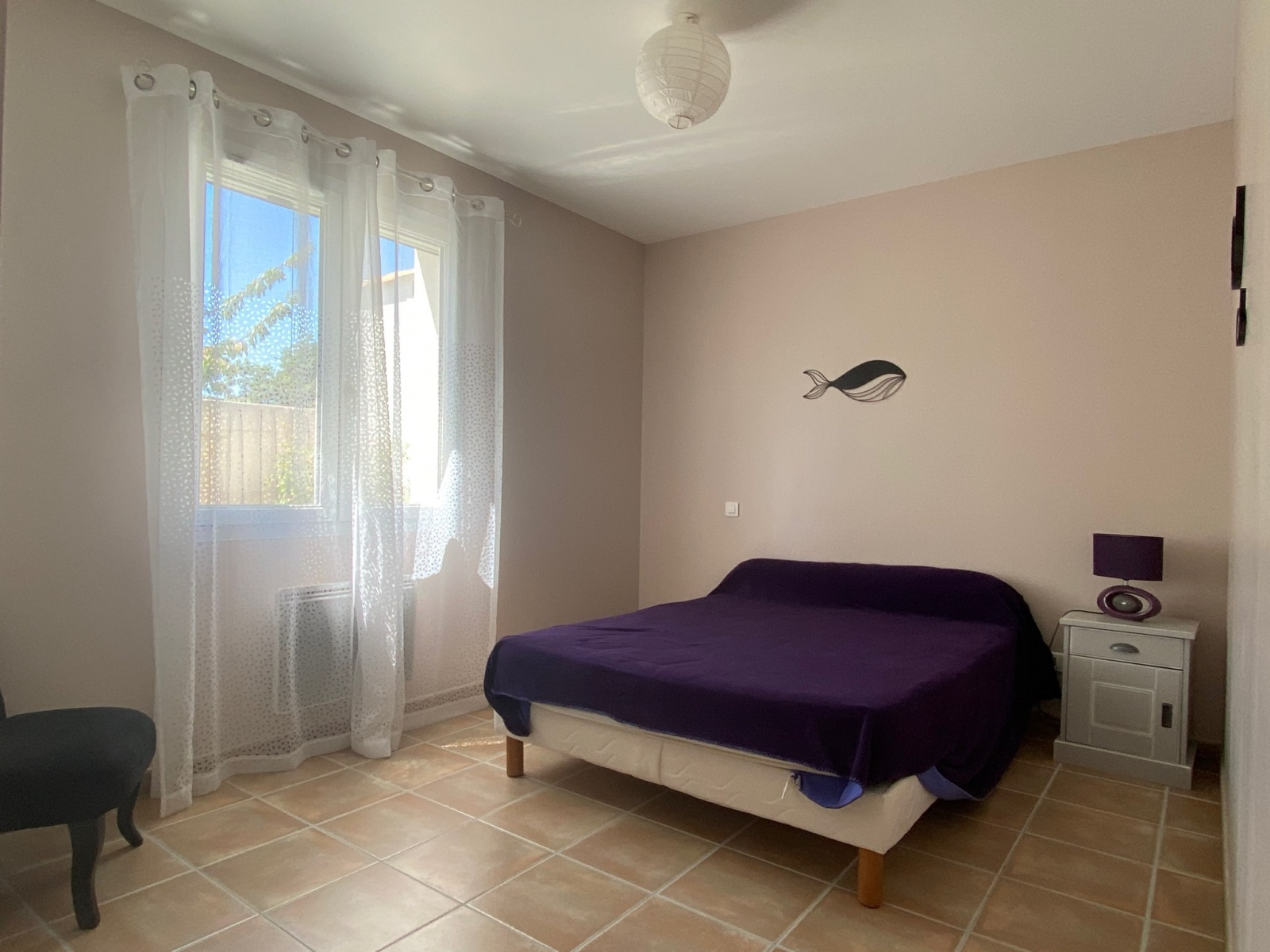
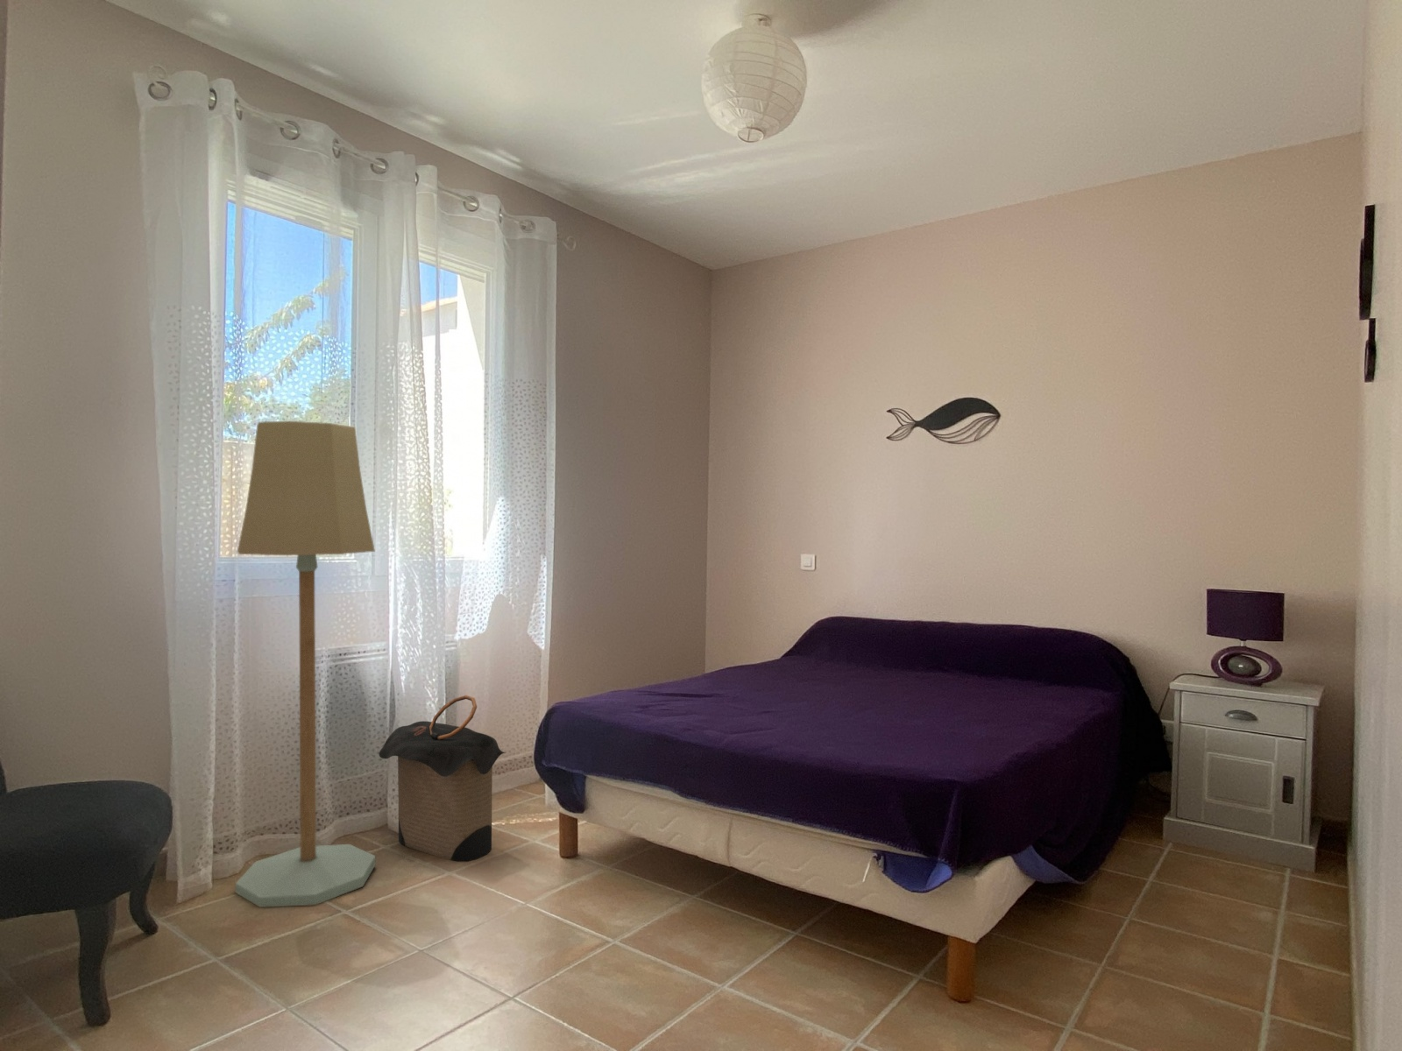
+ laundry hamper [379,694,508,862]
+ floor lamp [235,421,376,909]
